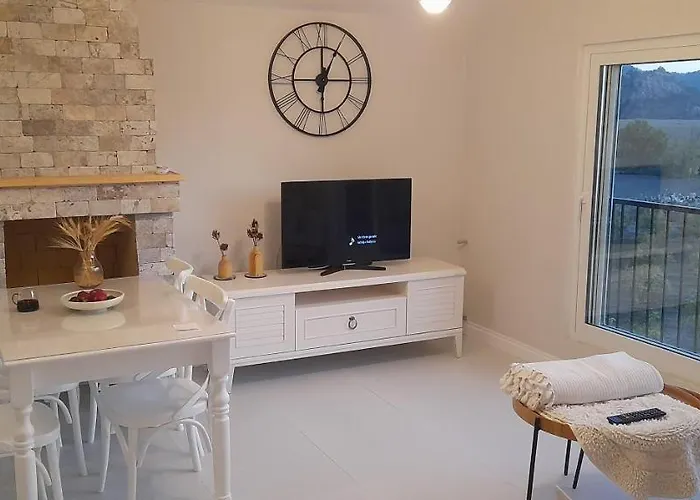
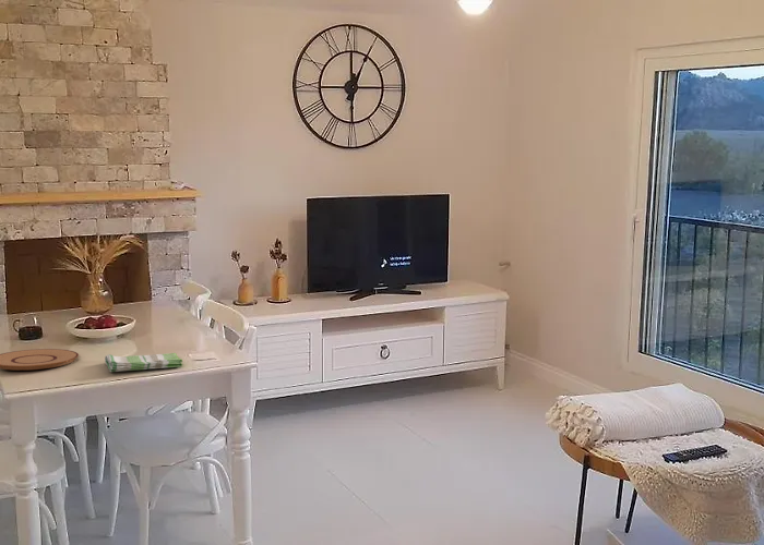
+ plate [0,348,80,371]
+ dish towel [104,352,183,373]
